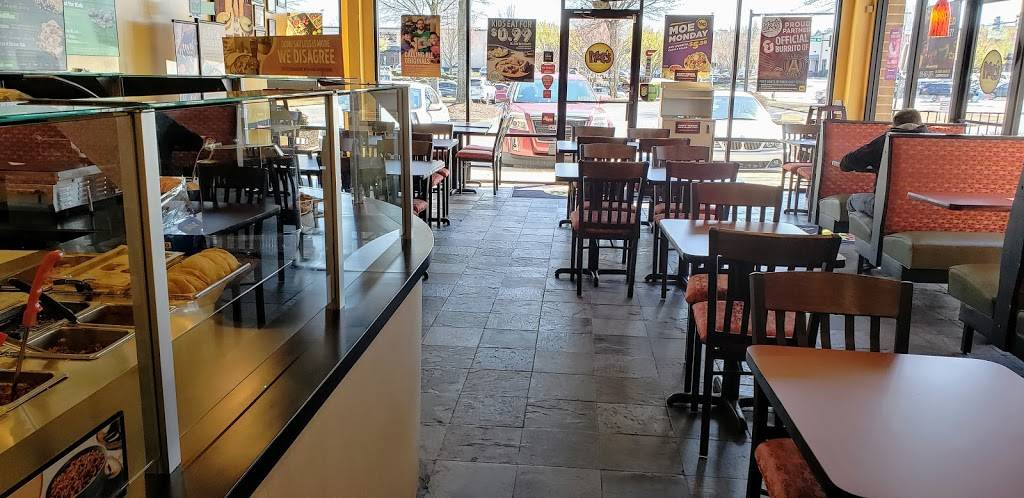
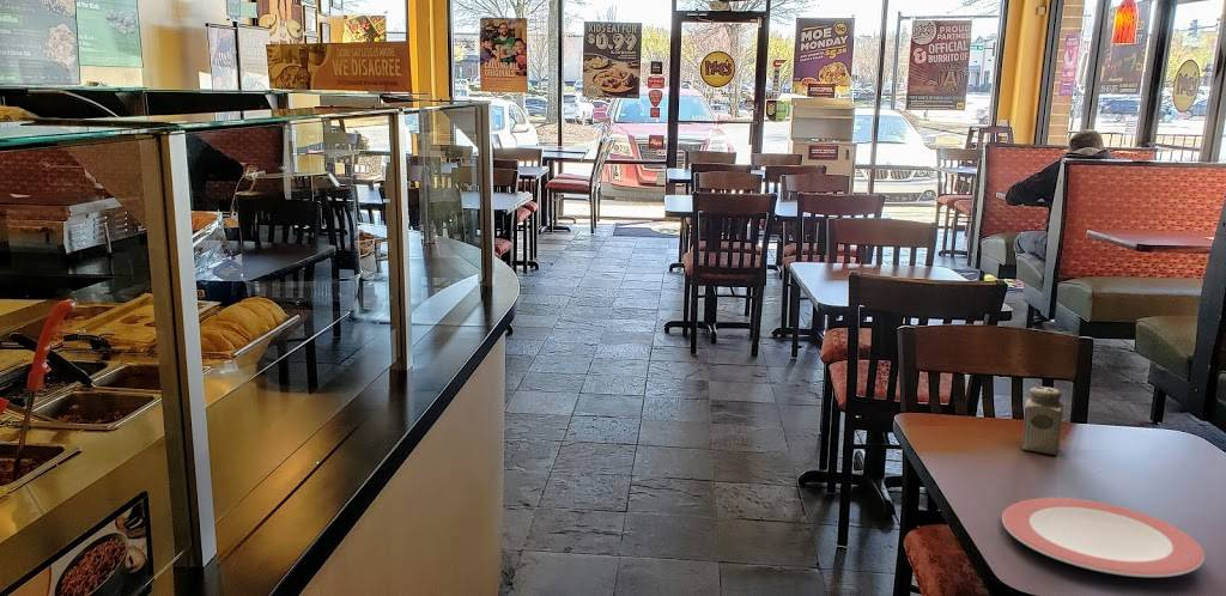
+ salt shaker [1021,385,1064,456]
+ plate [1001,497,1206,578]
